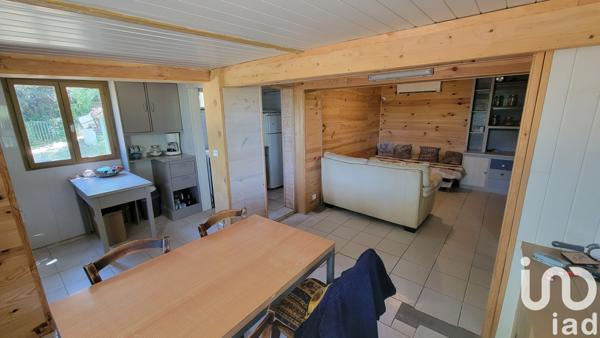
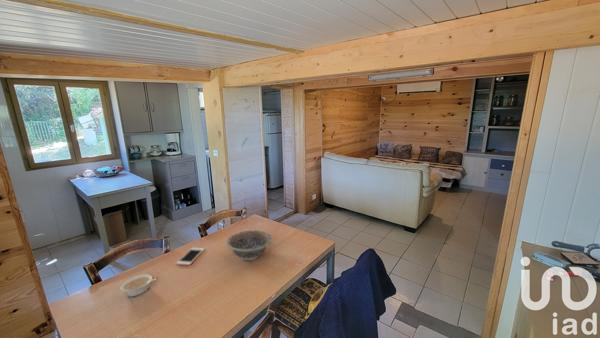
+ decorative bowl [225,229,273,261]
+ cell phone [176,247,206,266]
+ legume [119,273,157,298]
